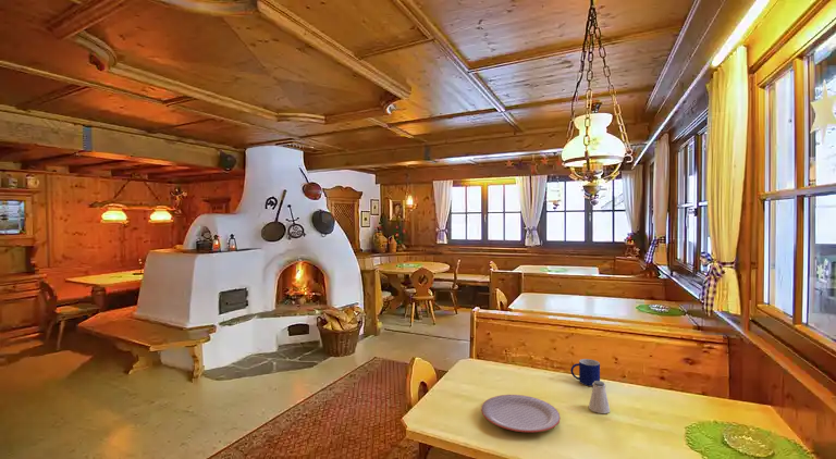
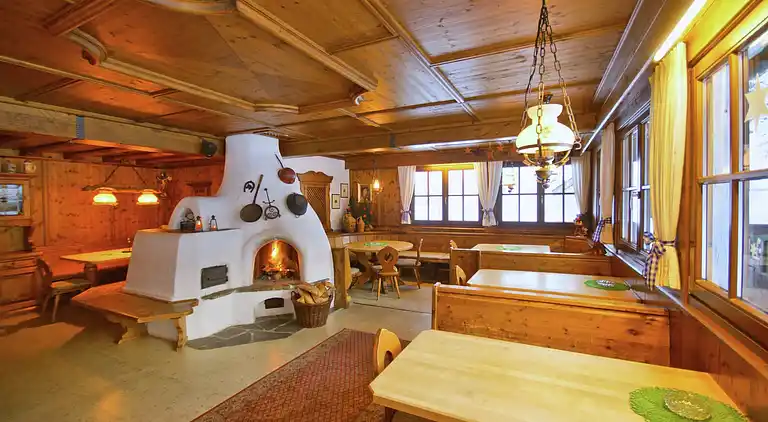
- mug [569,358,601,387]
- saltshaker [588,381,611,414]
- plate [480,394,562,433]
